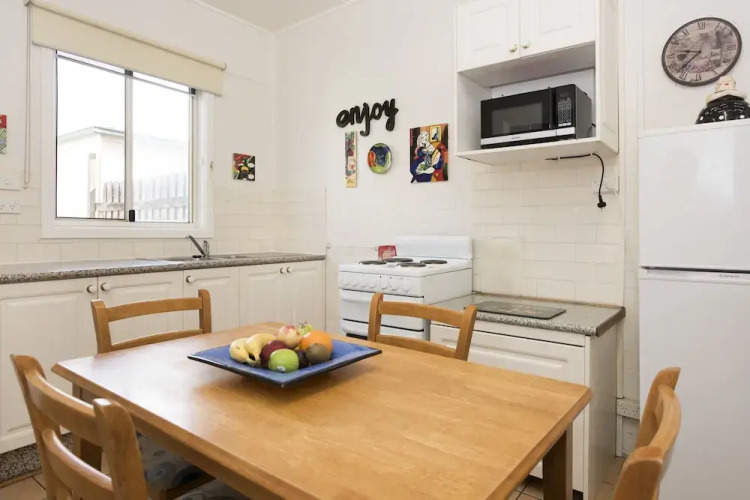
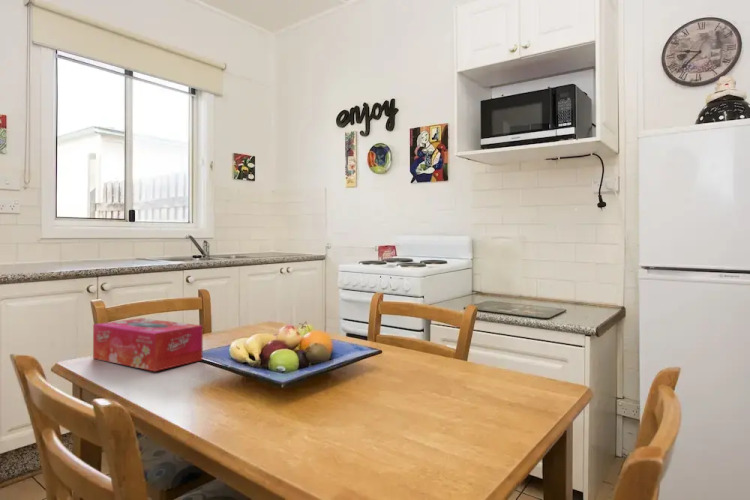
+ tissue box [92,317,204,372]
